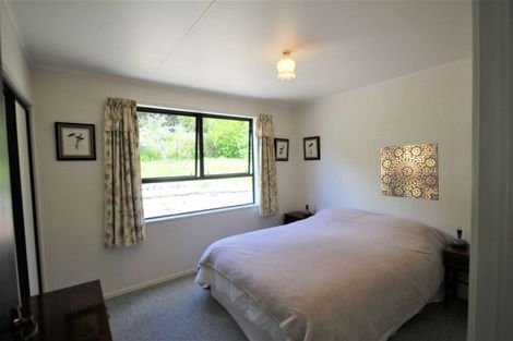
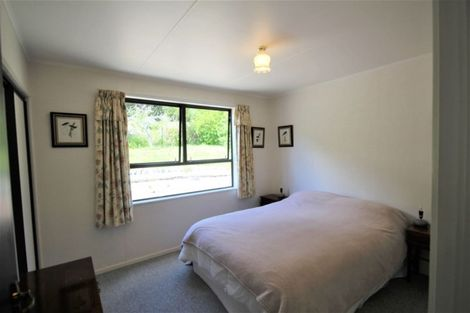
- wall art [380,142,440,202]
